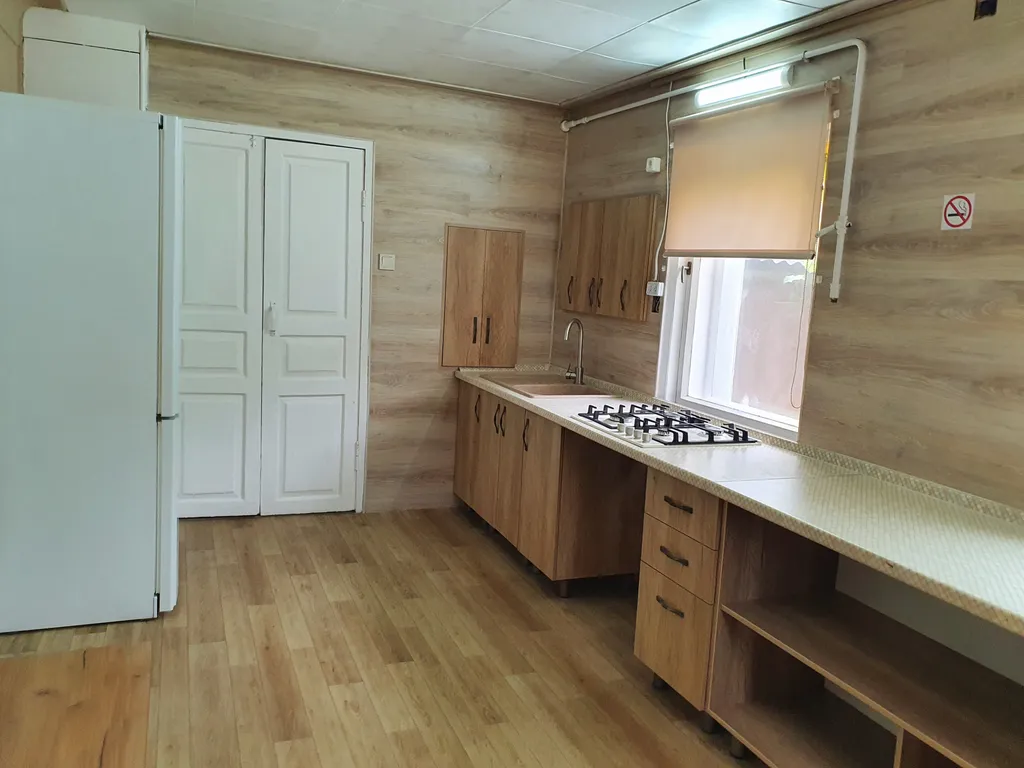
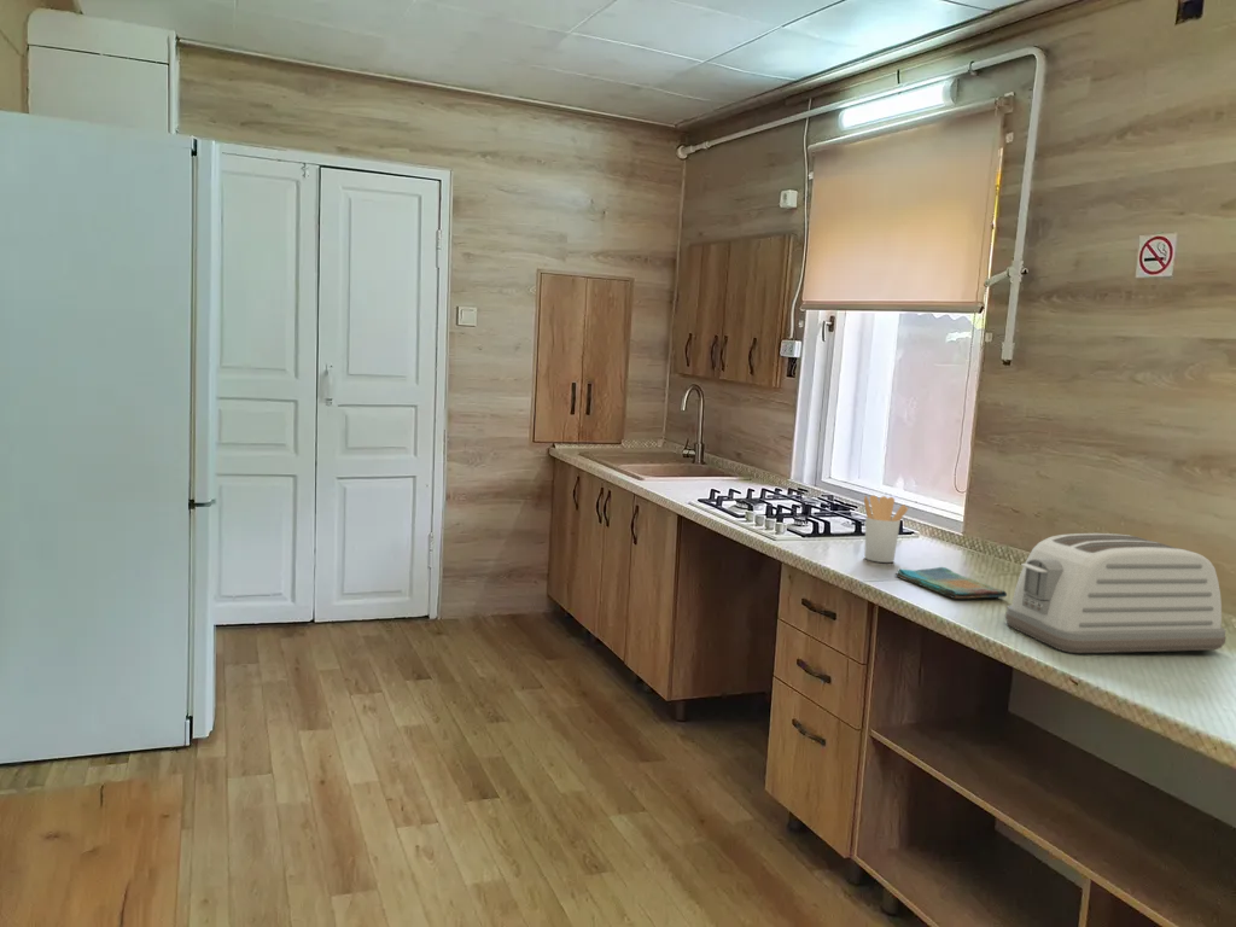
+ toaster [1004,532,1228,654]
+ utensil holder [863,495,909,564]
+ dish towel [894,566,1008,600]
